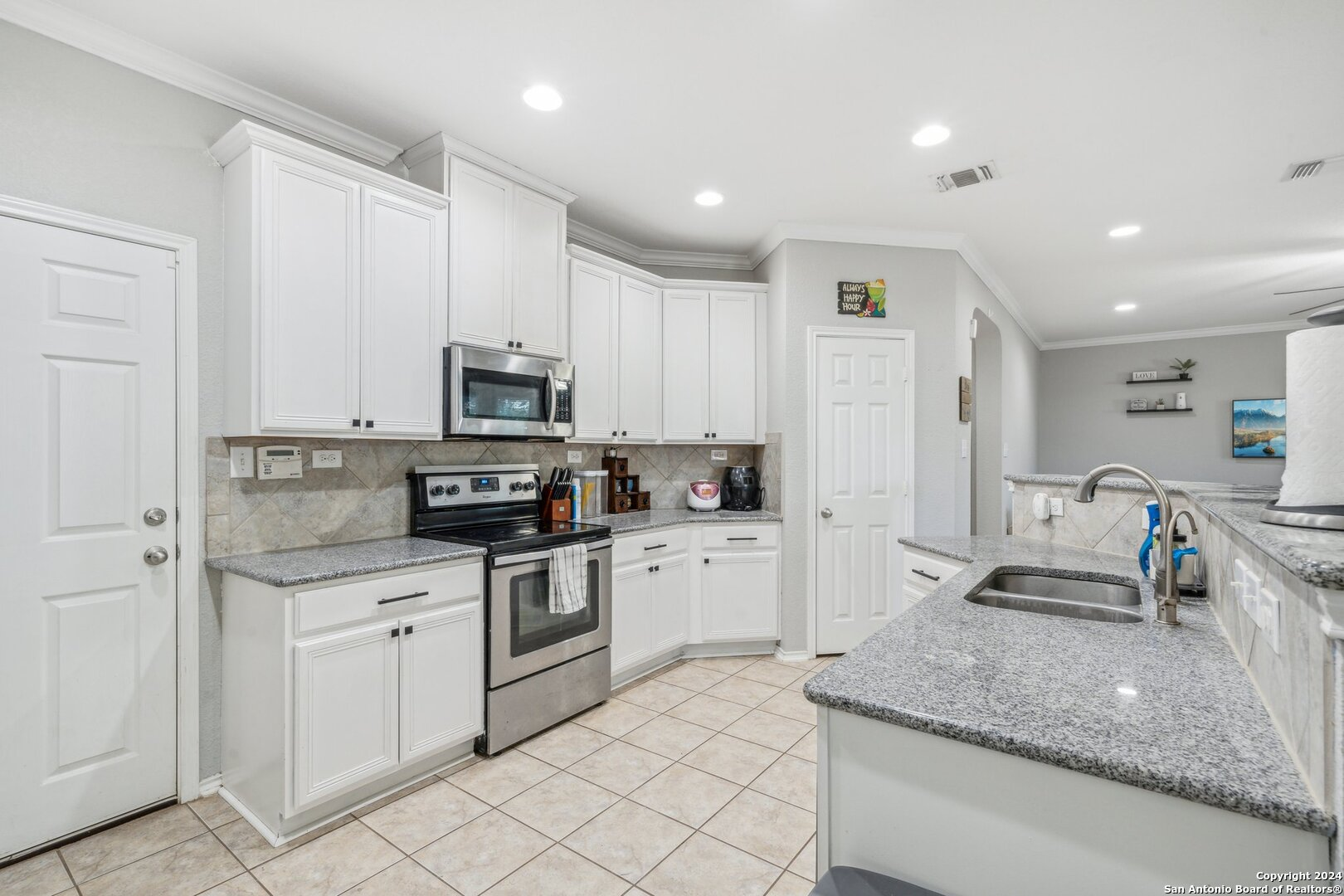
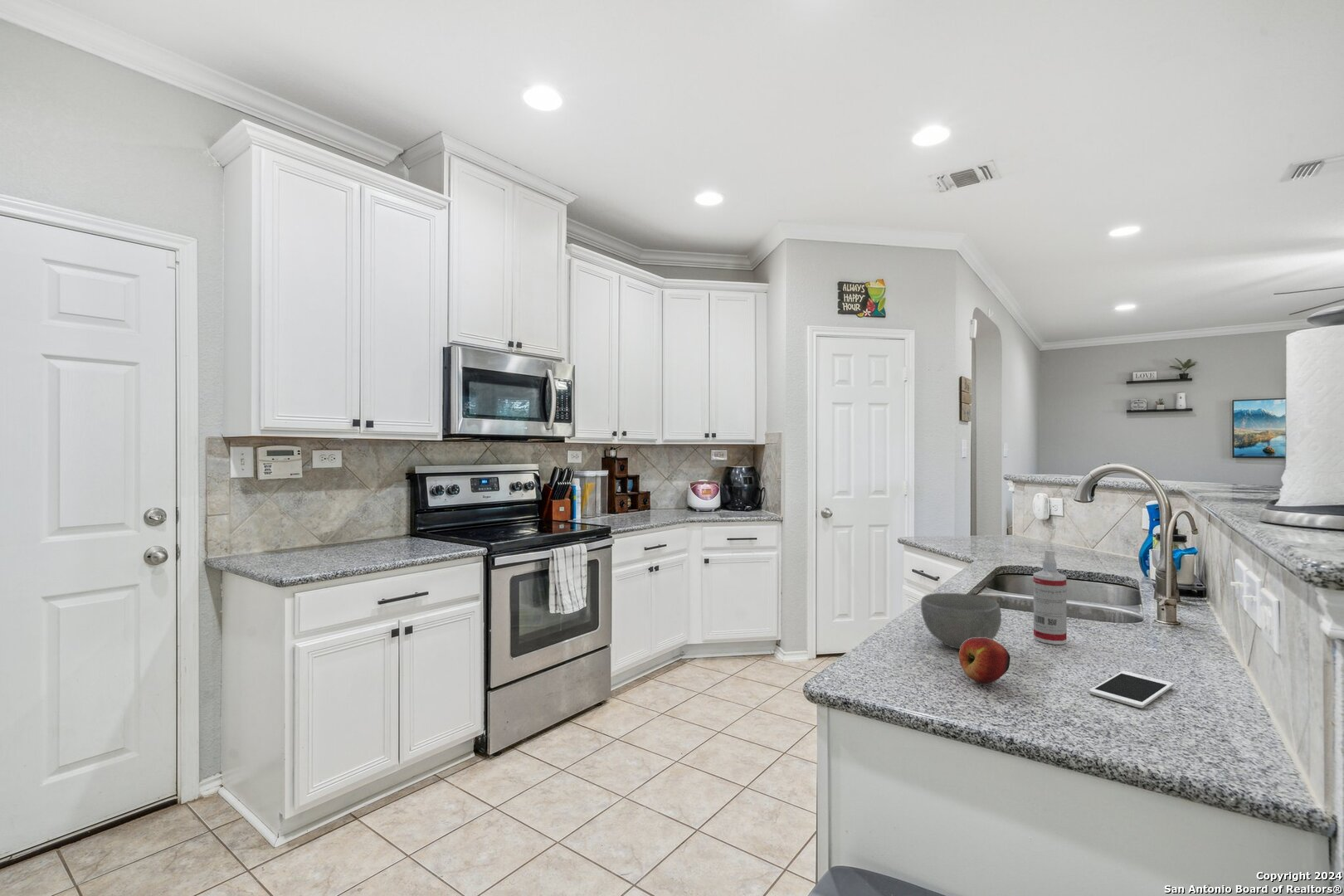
+ bowl [920,592,1002,650]
+ cell phone [1088,670,1175,709]
+ apple [958,638,1011,684]
+ spray bottle [1033,549,1068,645]
